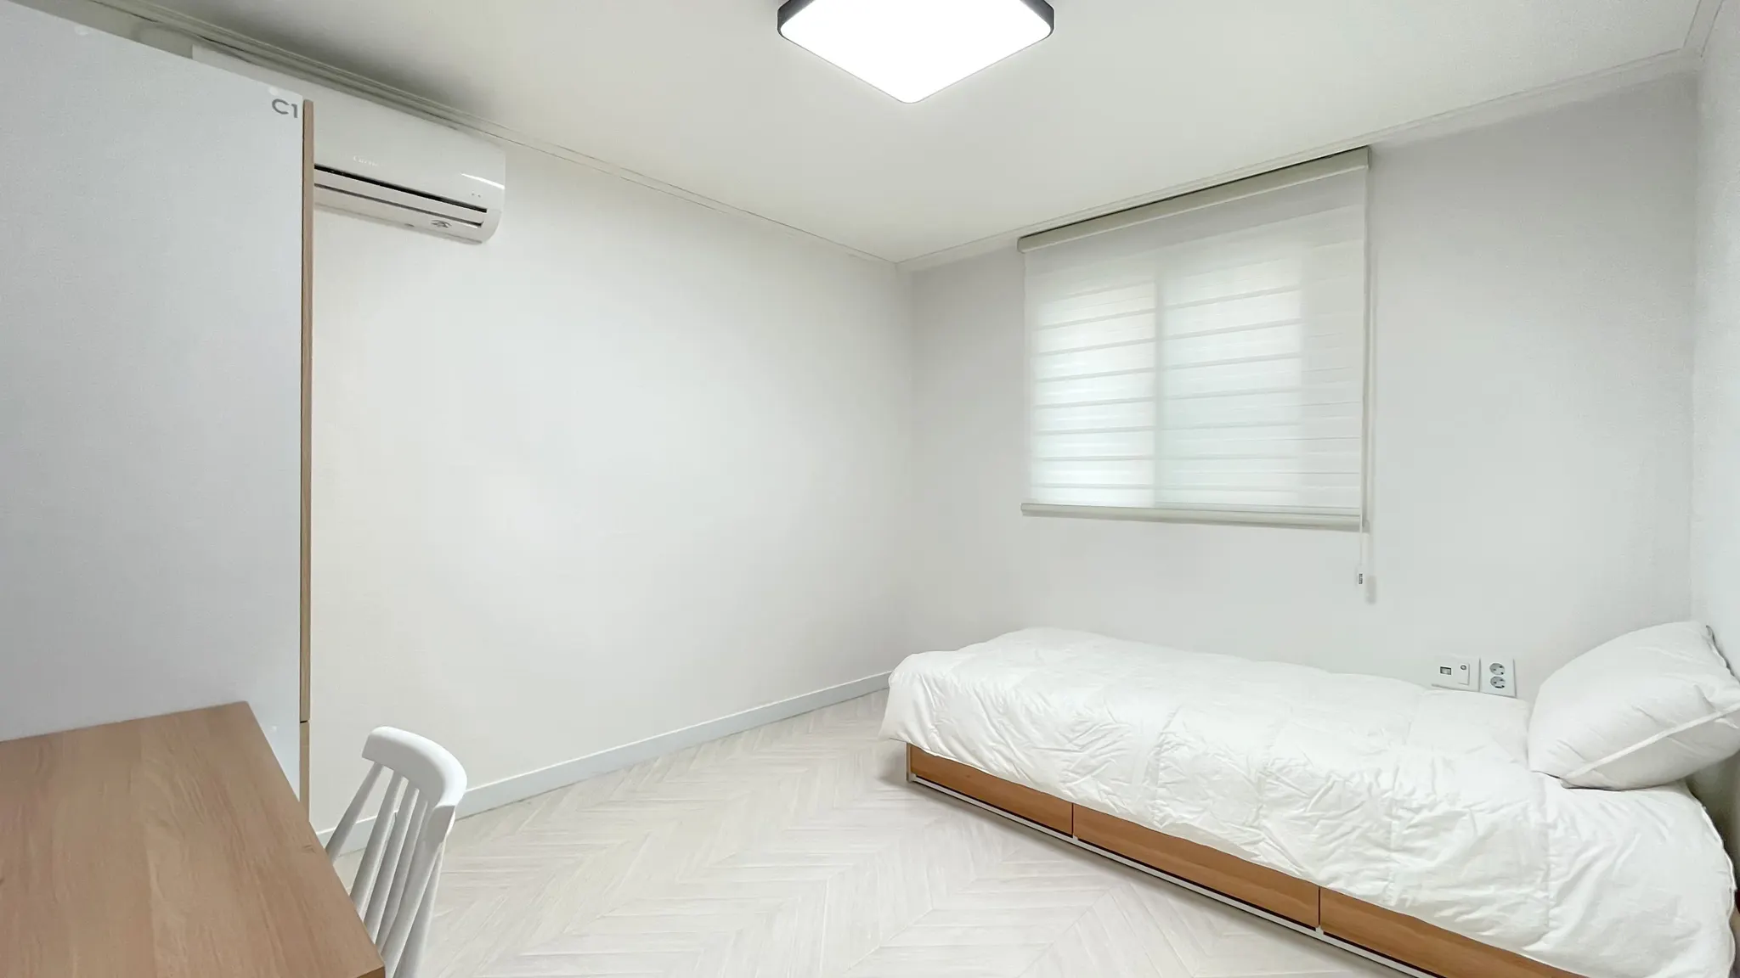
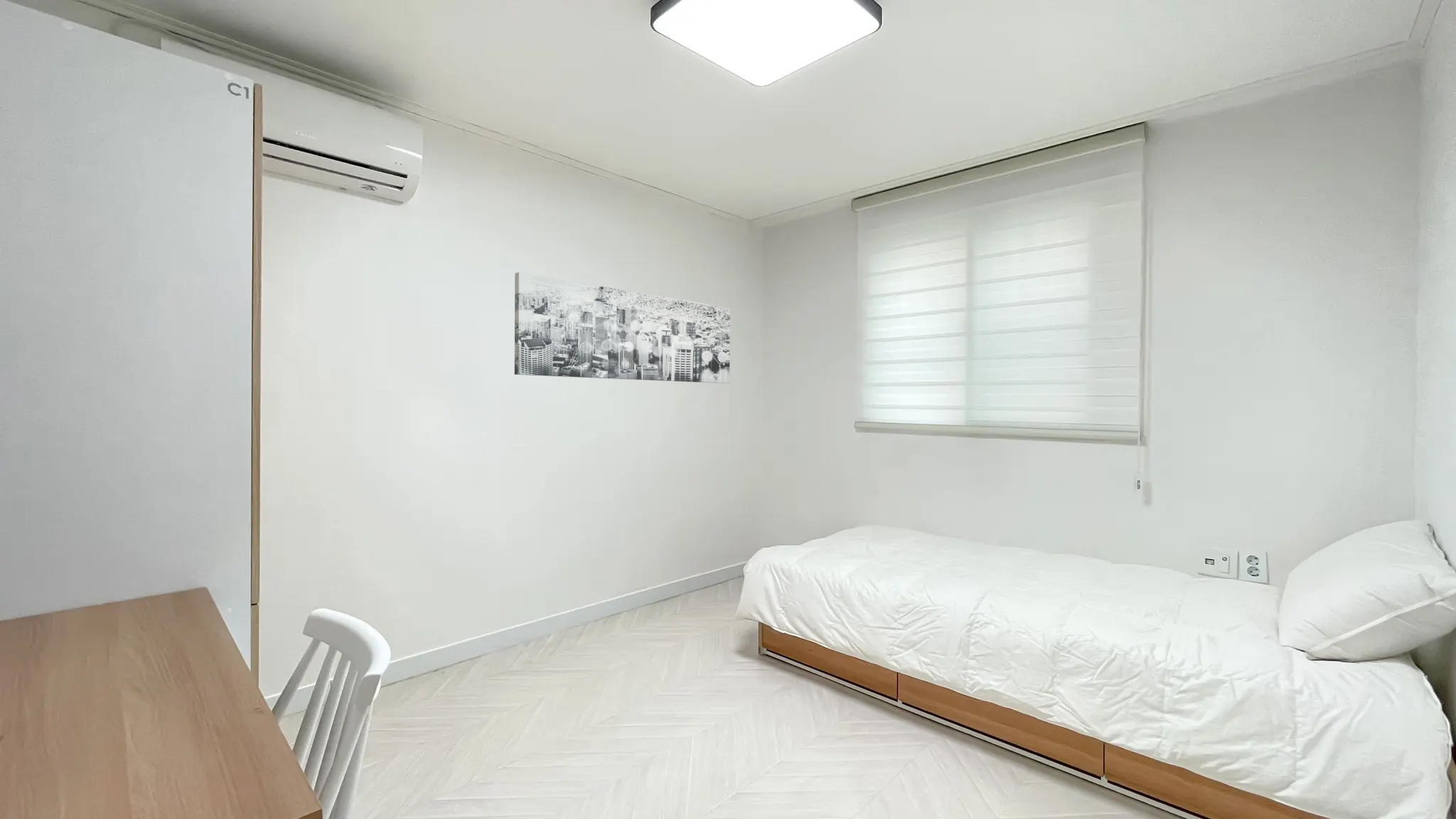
+ wall art [514,272,731,384]
